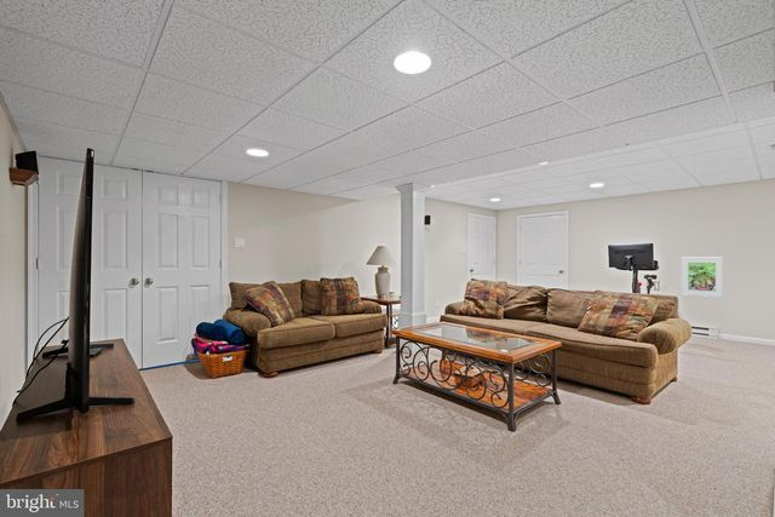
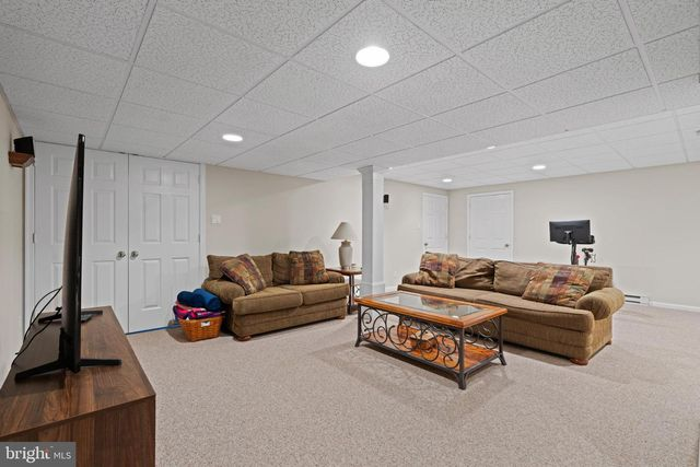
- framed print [681,257,724,298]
